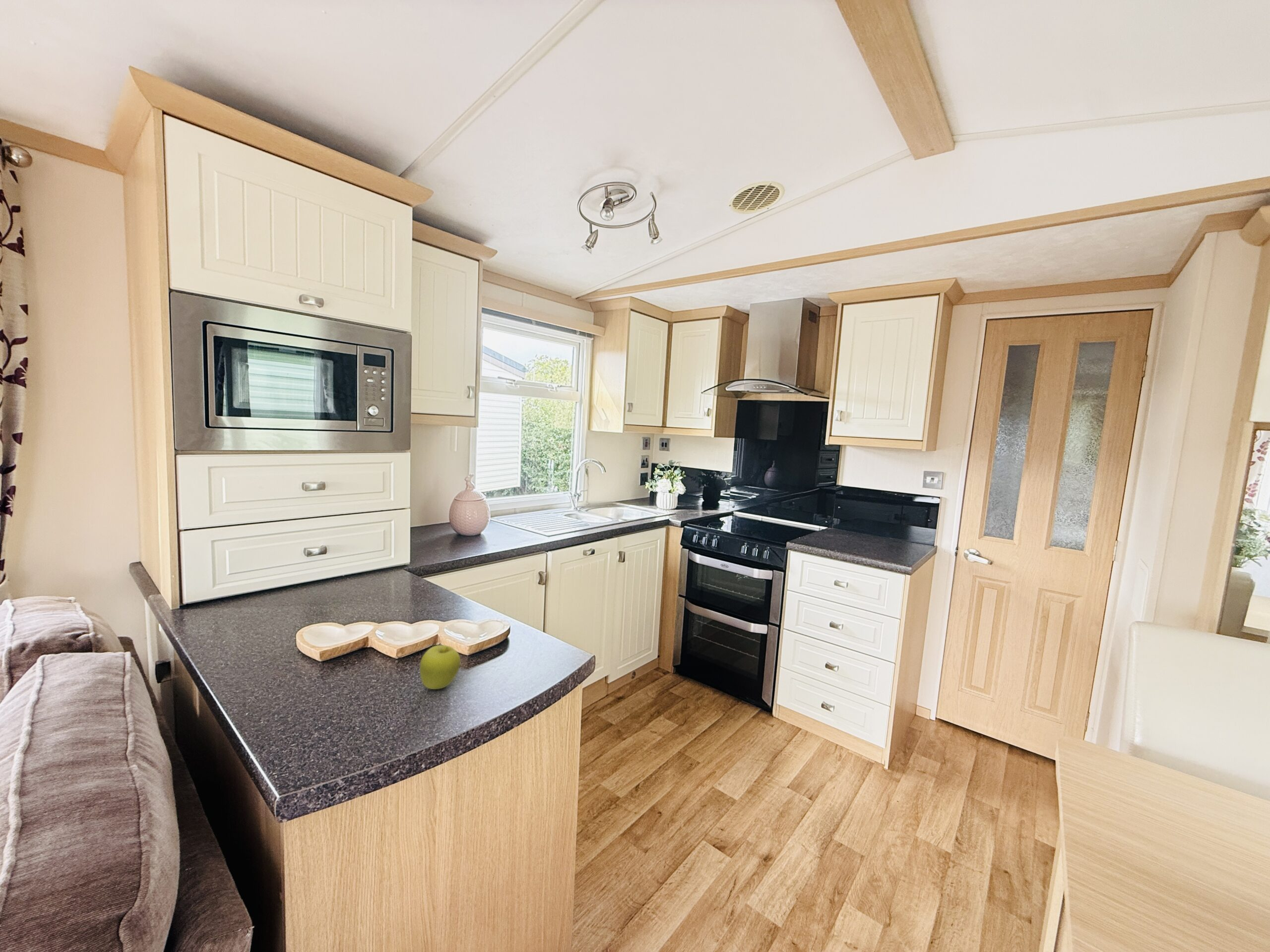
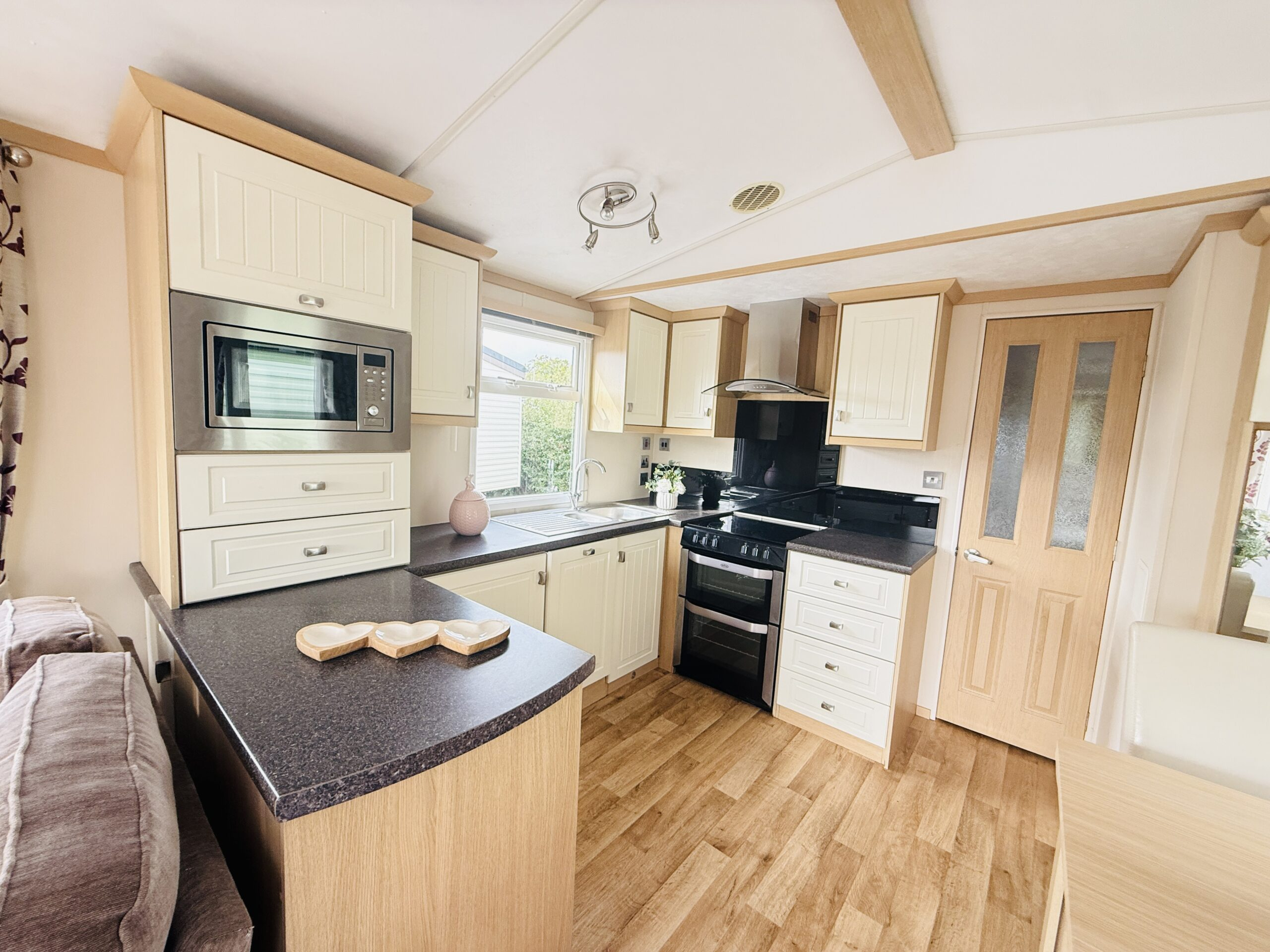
- fruit [419,645,461,690]
